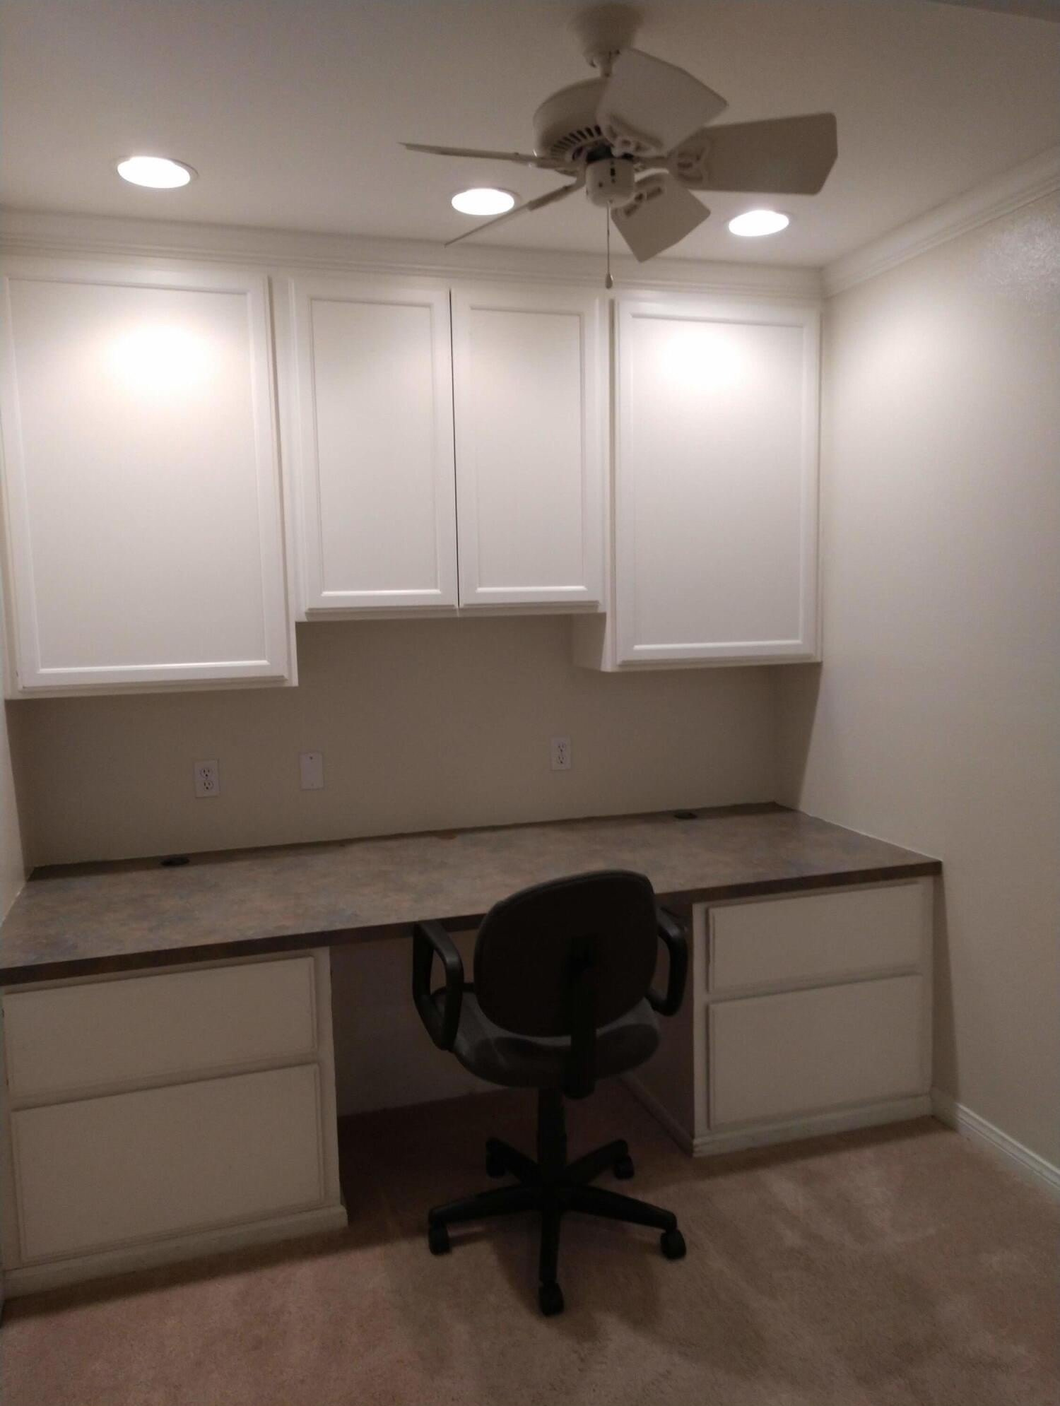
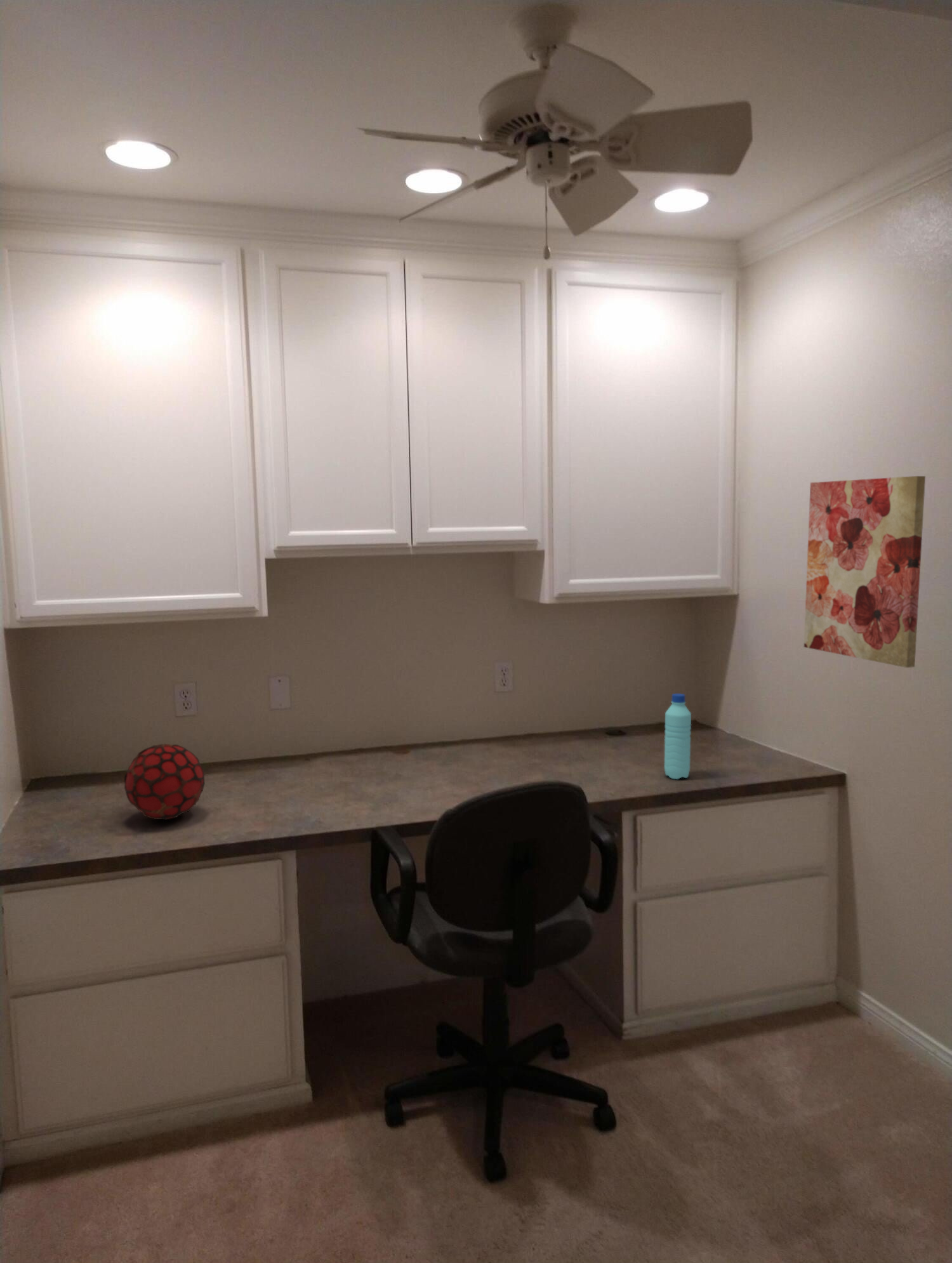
+ decorative orb [124,743,206,821]
+ wall art [803,475,926,668]
+ water bottle [664,693,692,780]
